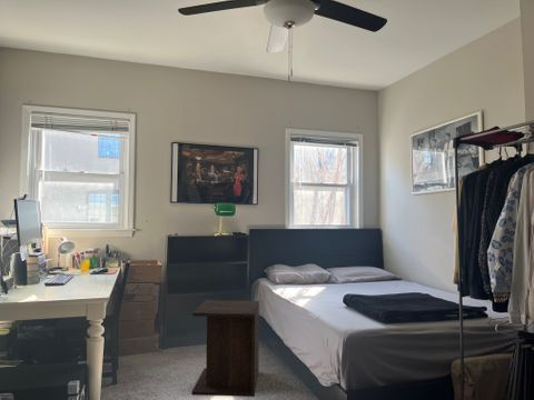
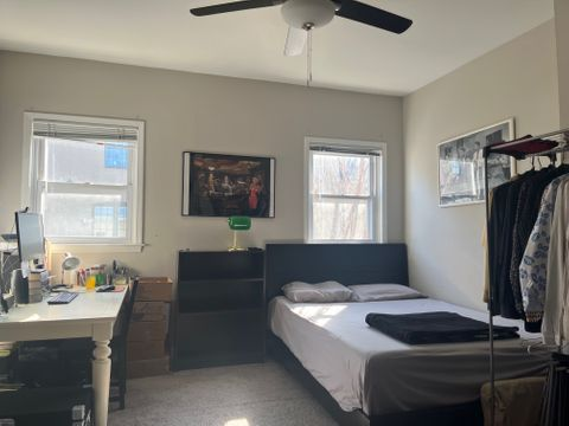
- nightstand [190,299,260,398]
